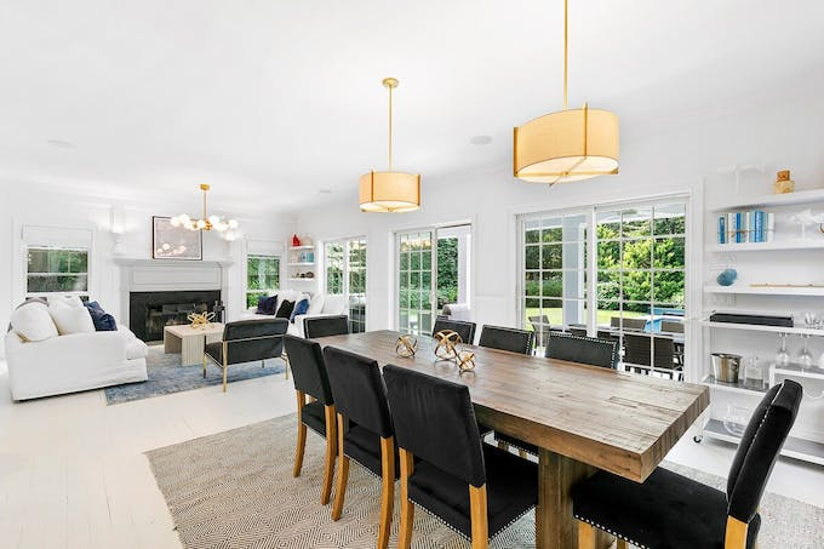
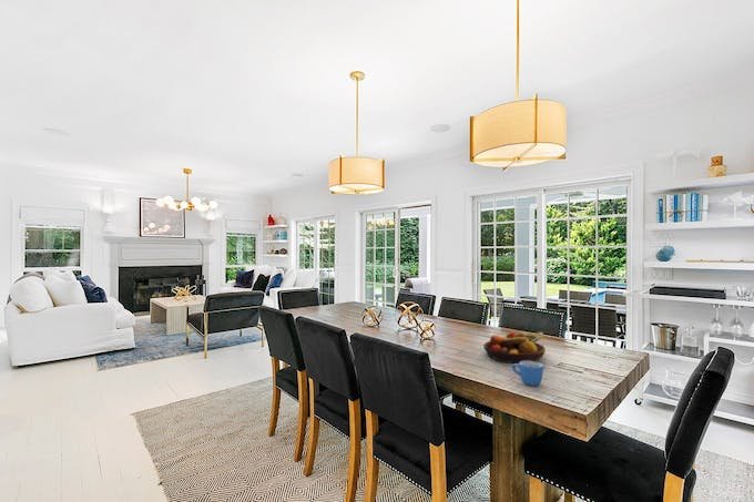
+ fruit bowl [482,330,547,365]
+ mug [511,360,544,387]
